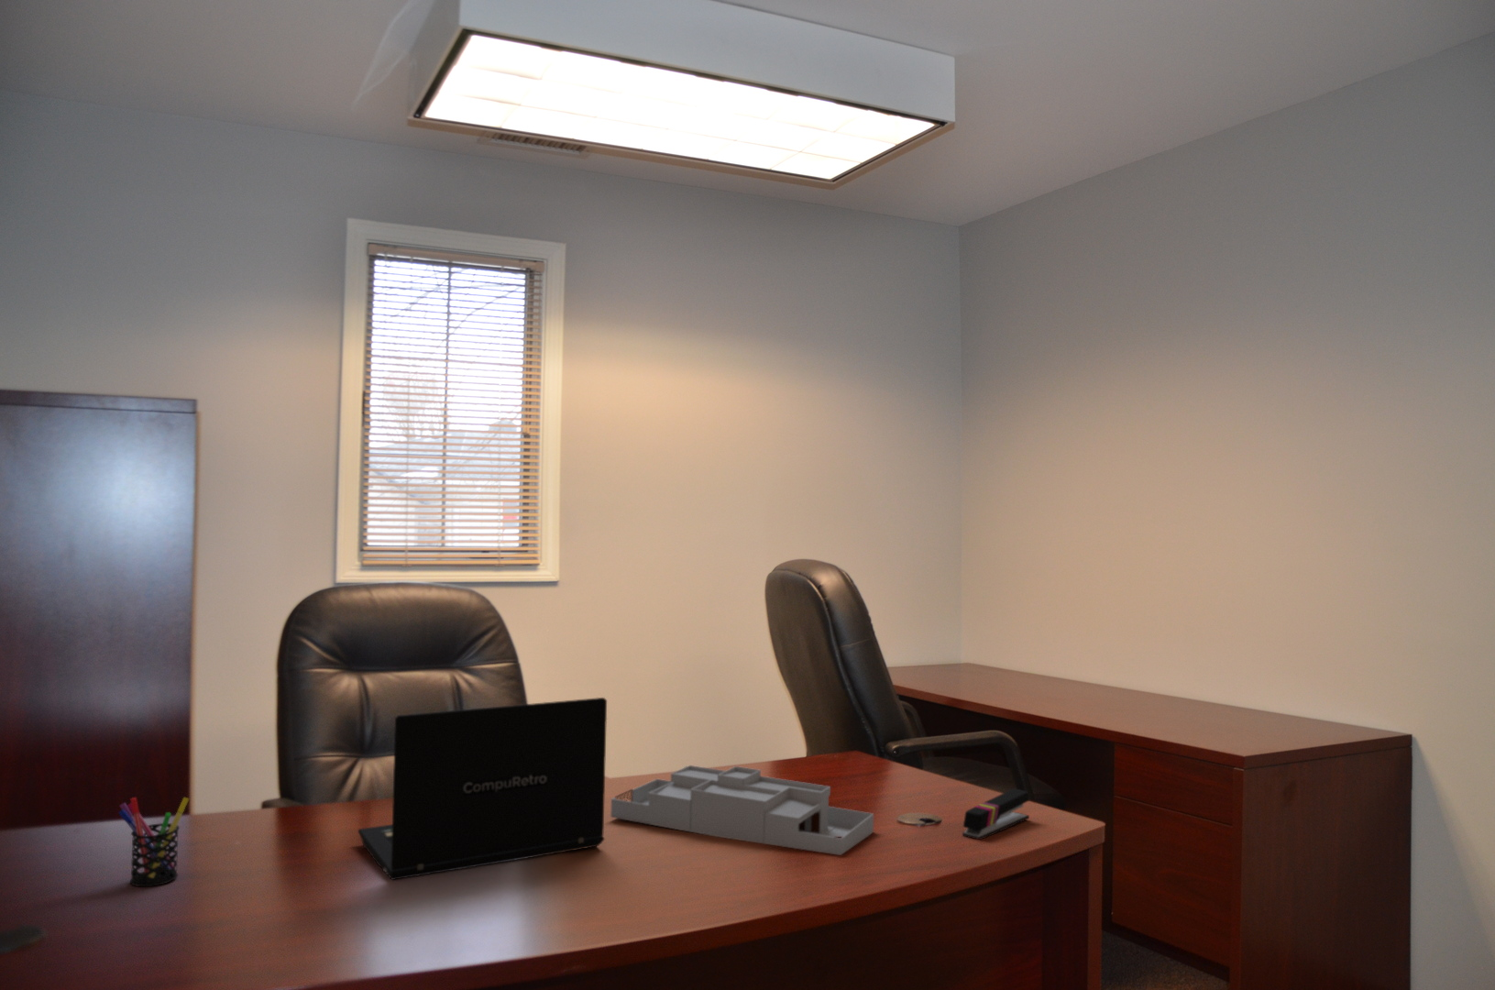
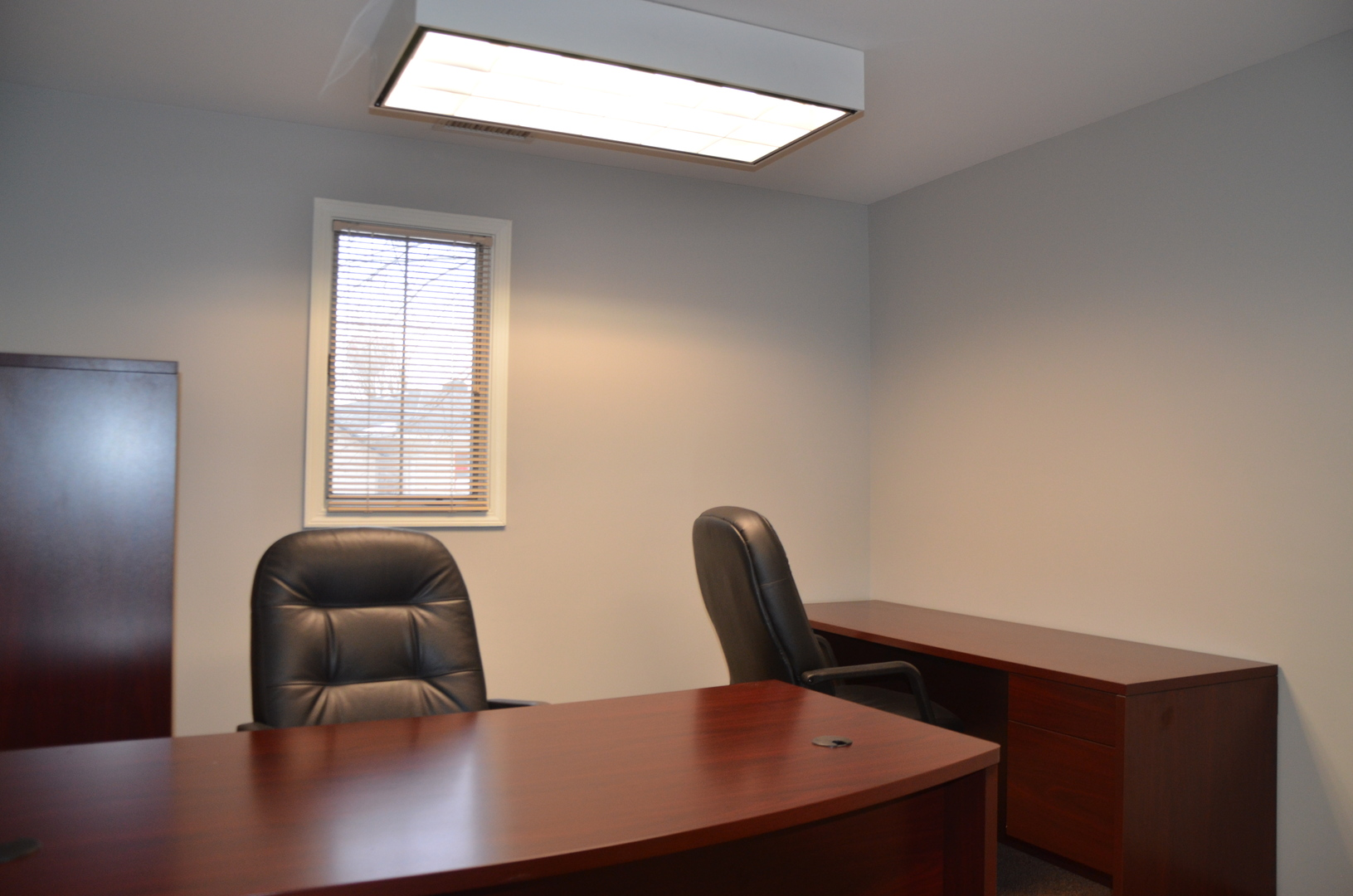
- desk organizer [610,765,874,856]
- laptop [358,697,608,881]
- pen holder [117,797,190,887]
- stapler [961,788,1030,841]
